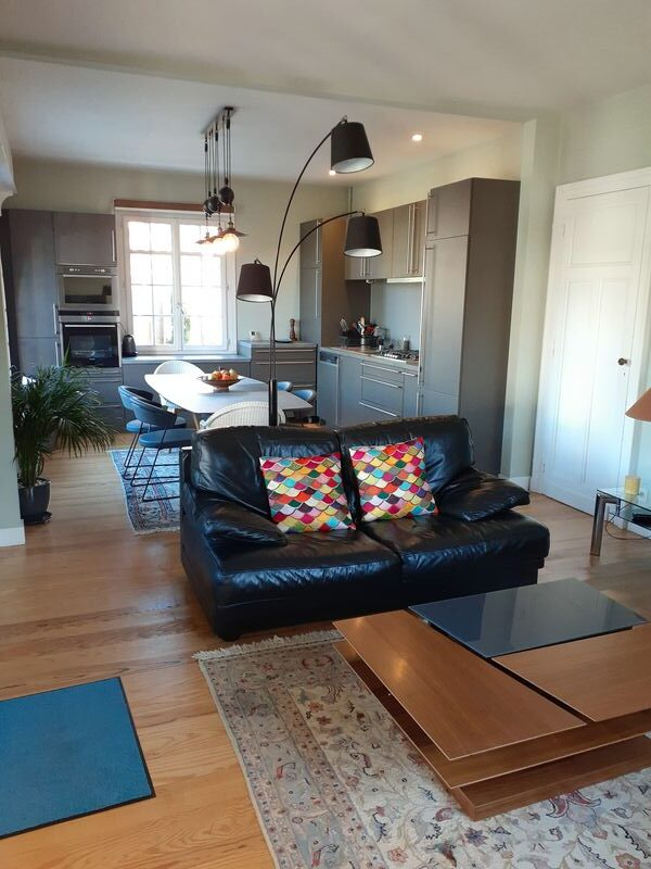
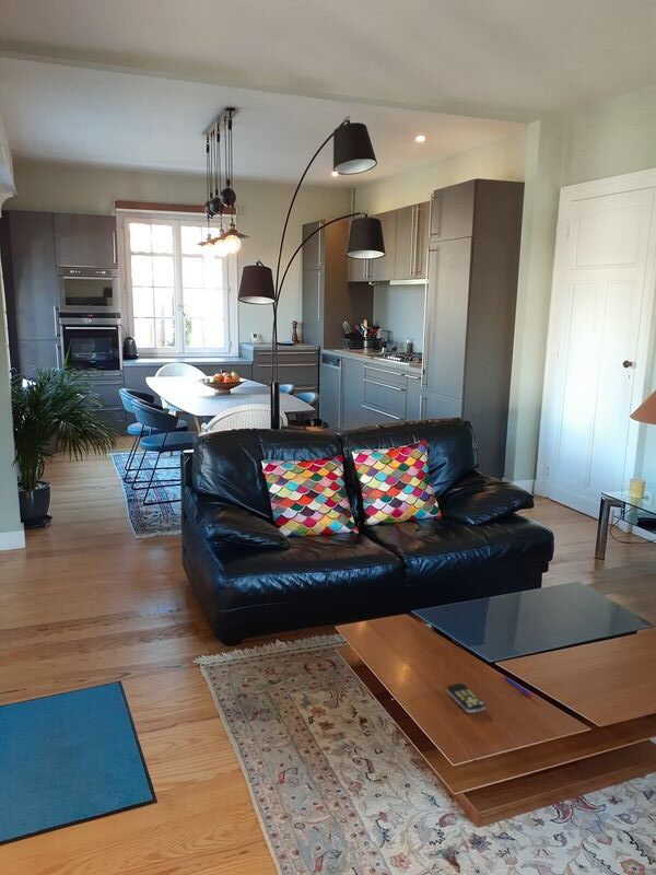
+ pen [501,674,535,699]
+ remote control [446,682,485,714]
